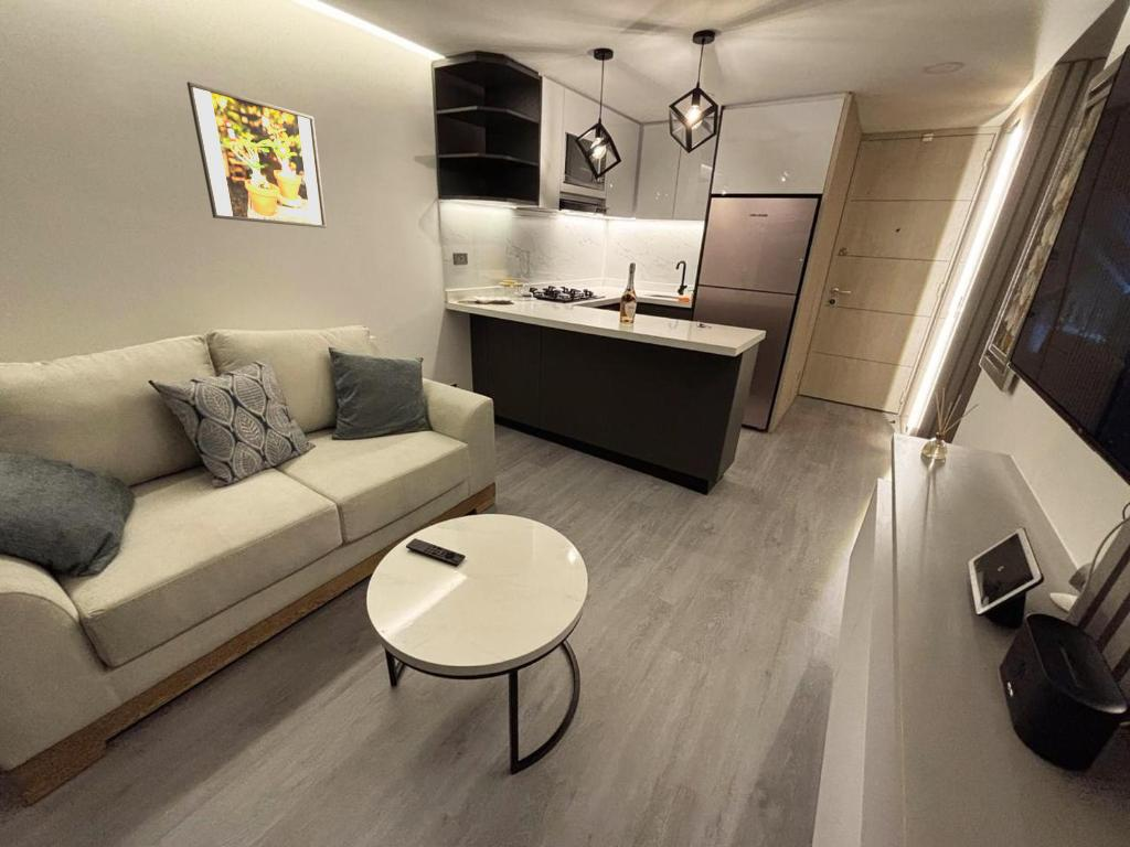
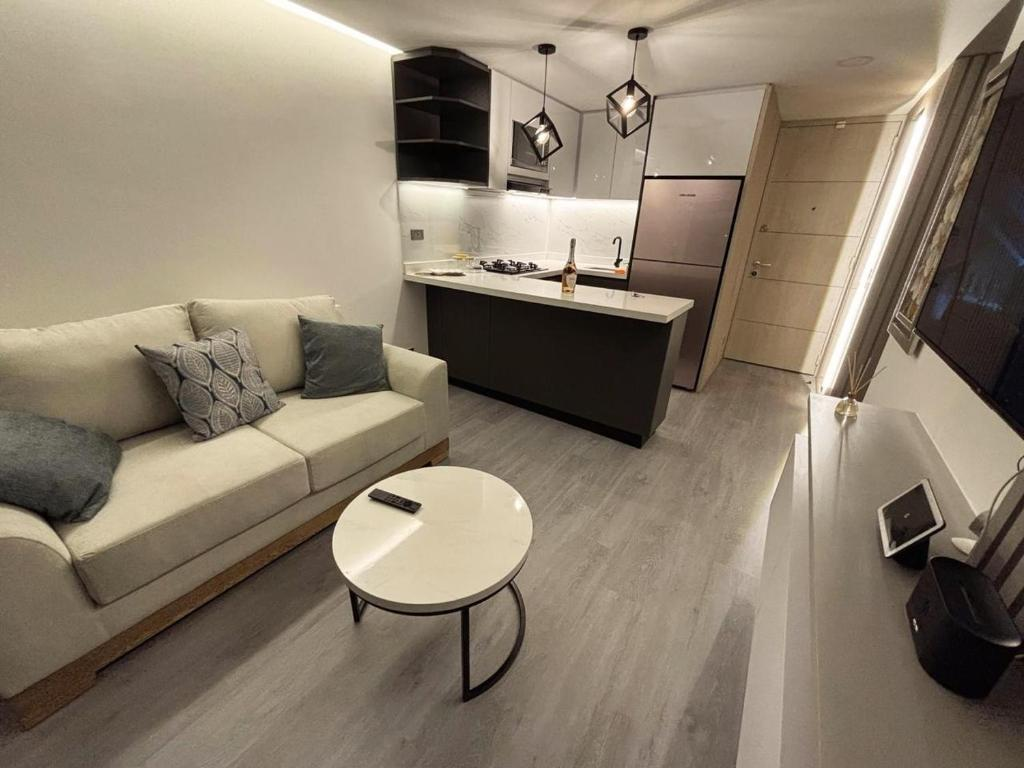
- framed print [186,81,327,229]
